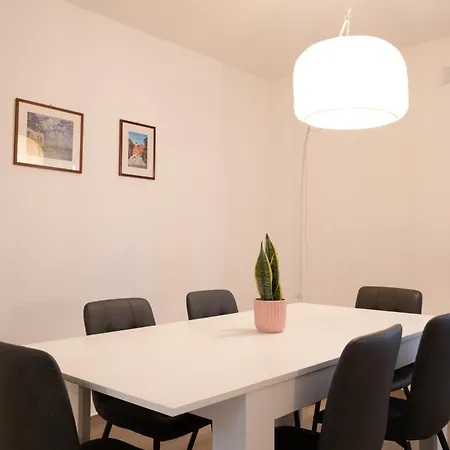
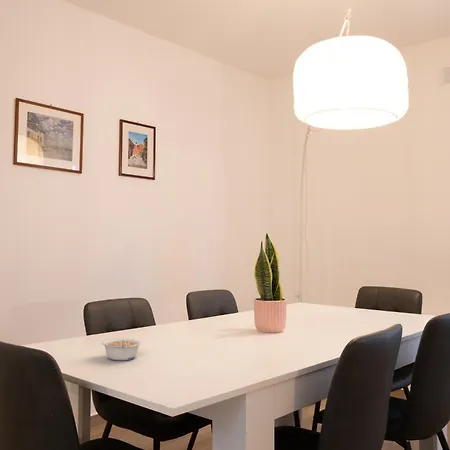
+ legume [101,337,143,361]
